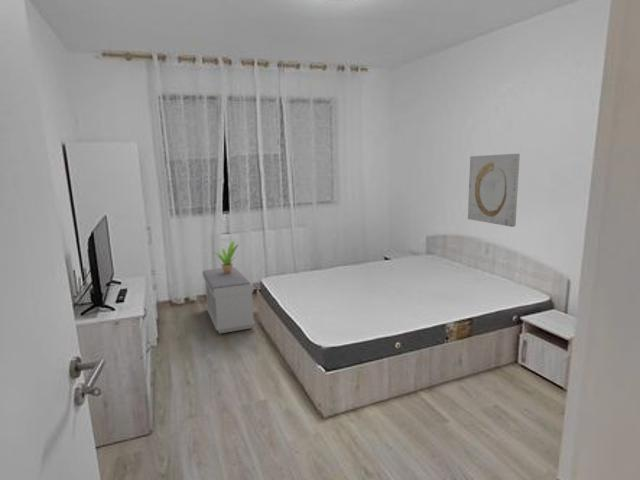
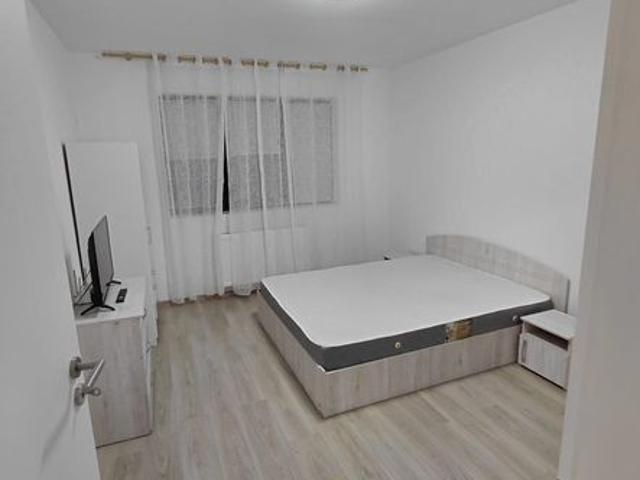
- wall art [467,153,521,228]
- potted plant [212,239,239,273]
- bench [202,266,256,335]
